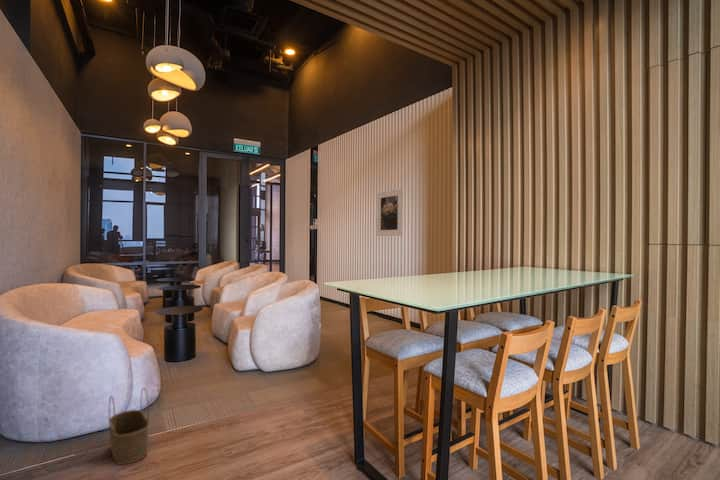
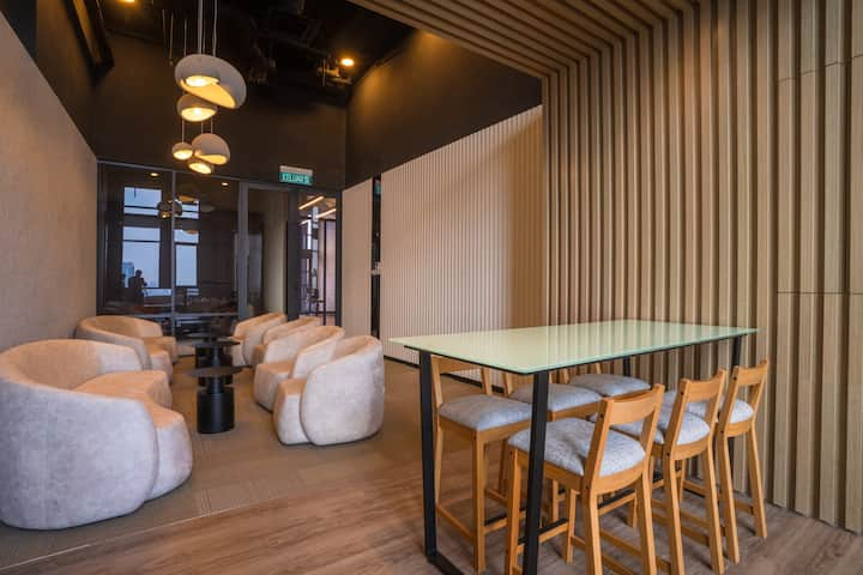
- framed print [376,188,404,237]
- wicker basket [107,387,150,466]
